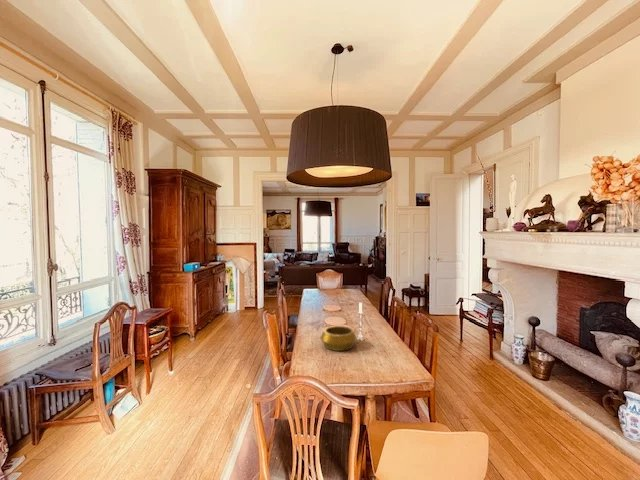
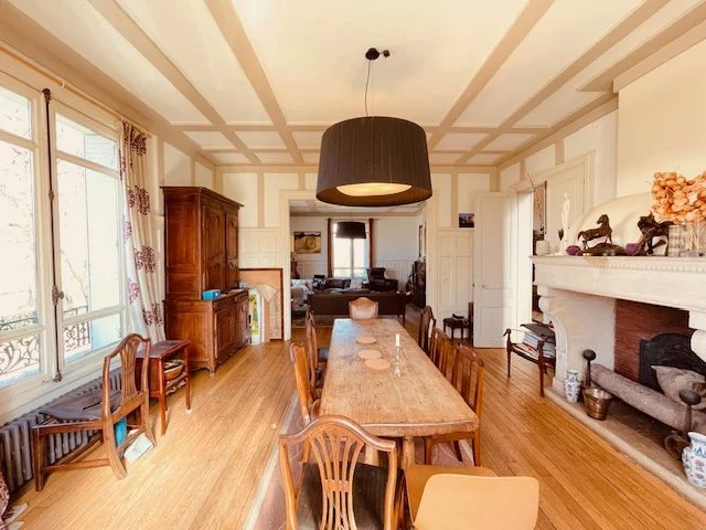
- decorative bowl [320,325,357,352]
